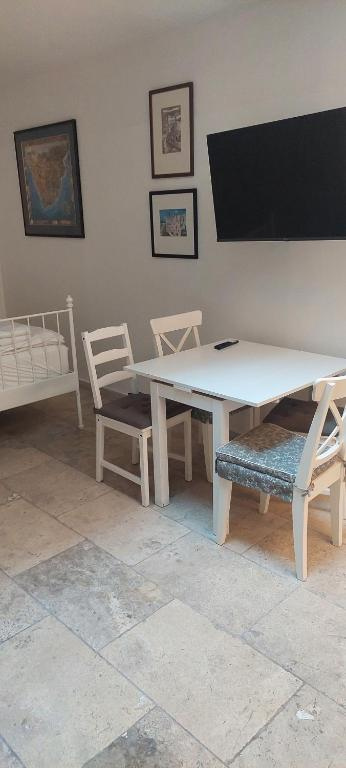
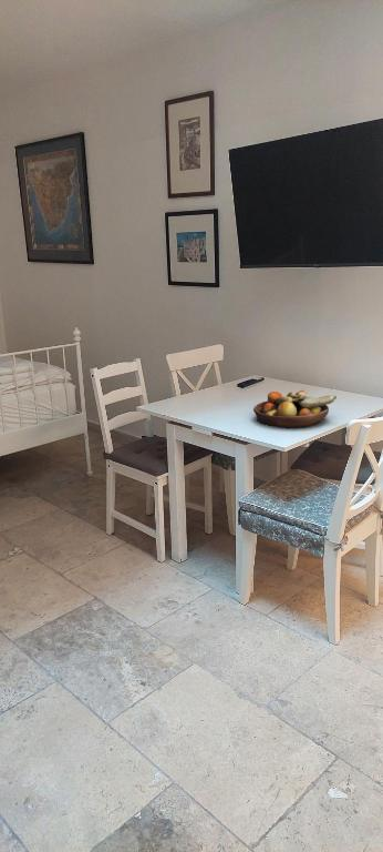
+ fruit bowl [252,389,338,429]
